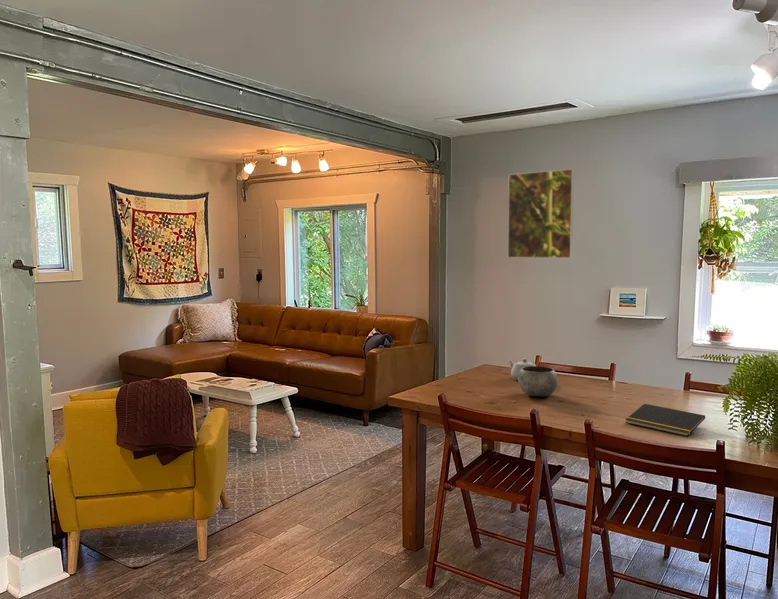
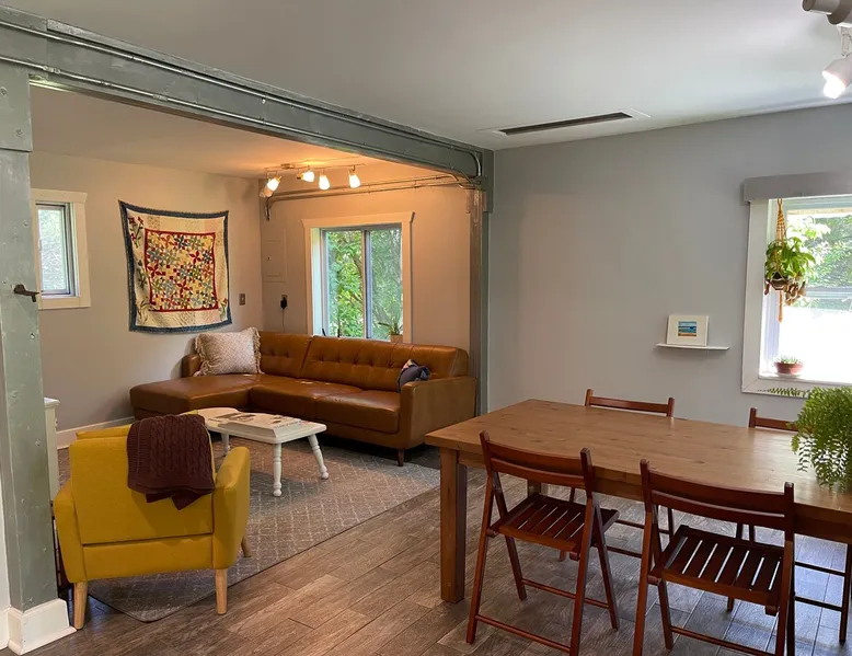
- bowl [517,365,559,398]
- teapot [507,358,537,381]
- notepad [624,403,706,437]
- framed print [507,168,575,259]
